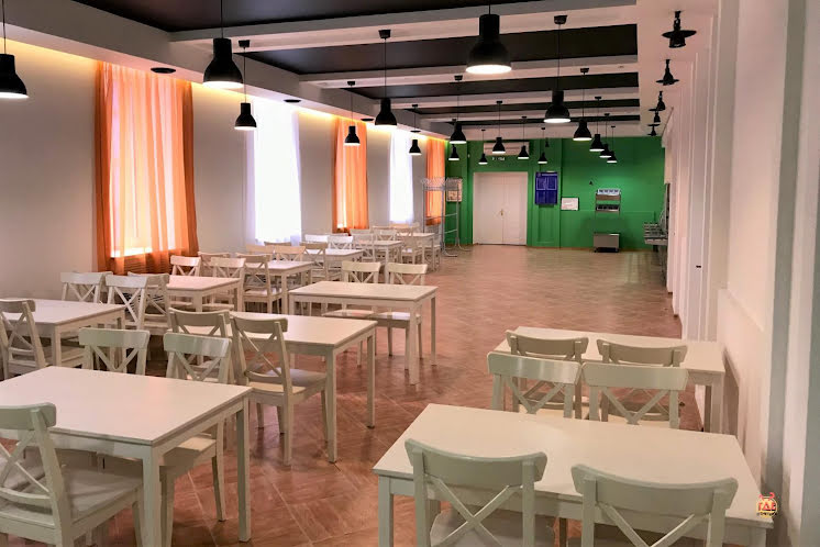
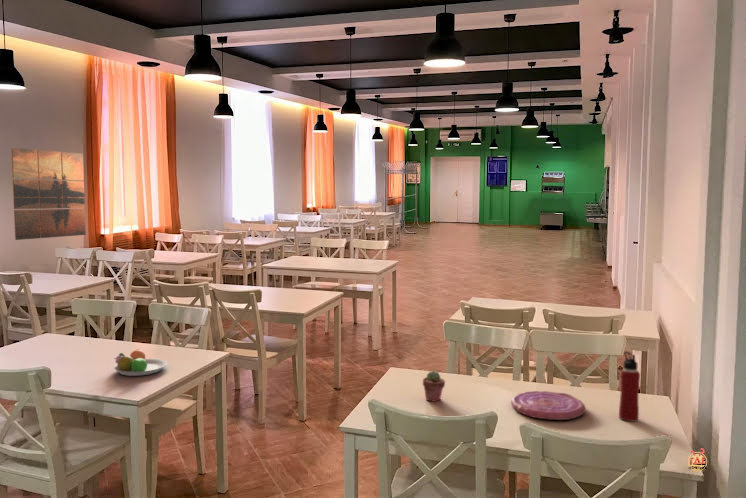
+ water bottle [618,351,641,422]
+ wall art [10,147,87,241]
+ plate [510,390,587,421]
+ potted succulent [422,370,446,403]
+ fruit bowl [113,348,168,377]
